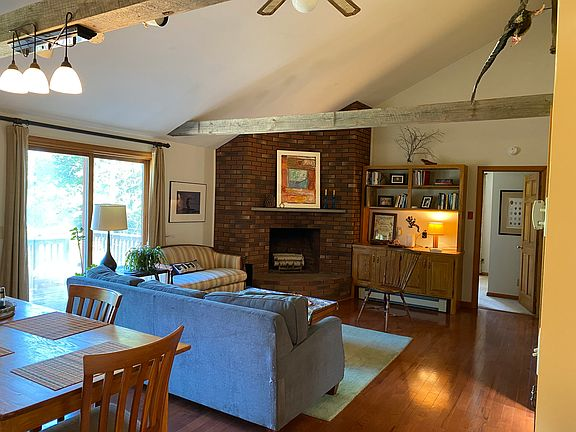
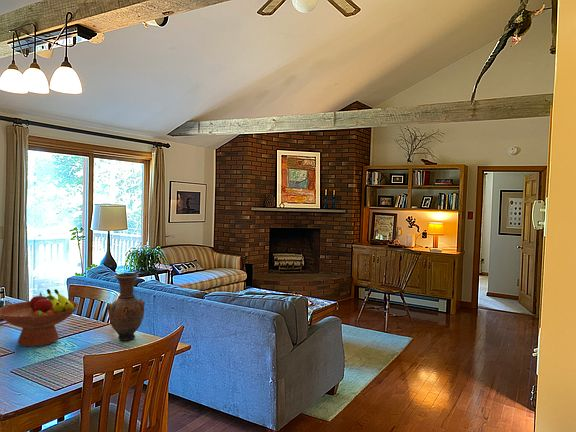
+ fruit bowl [0,288,80,348]
+ vase [107,272,146,341]
